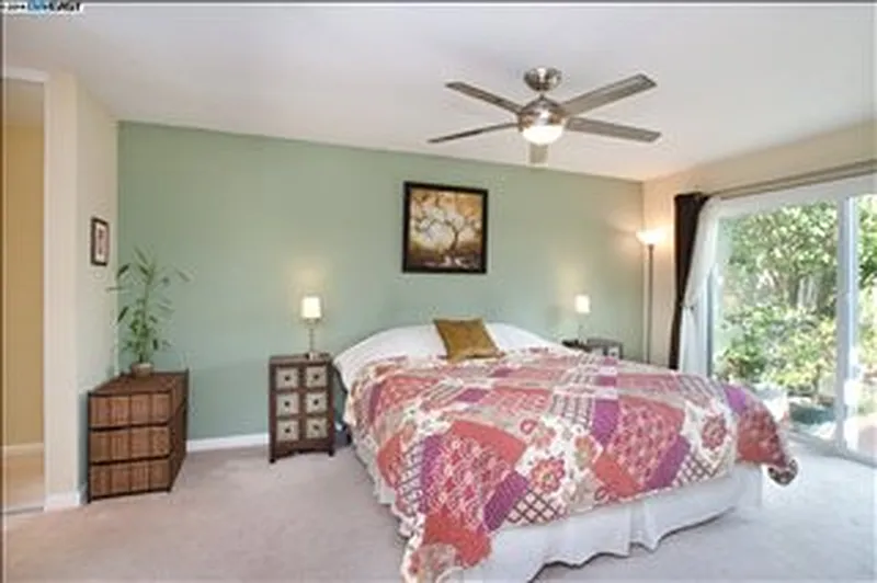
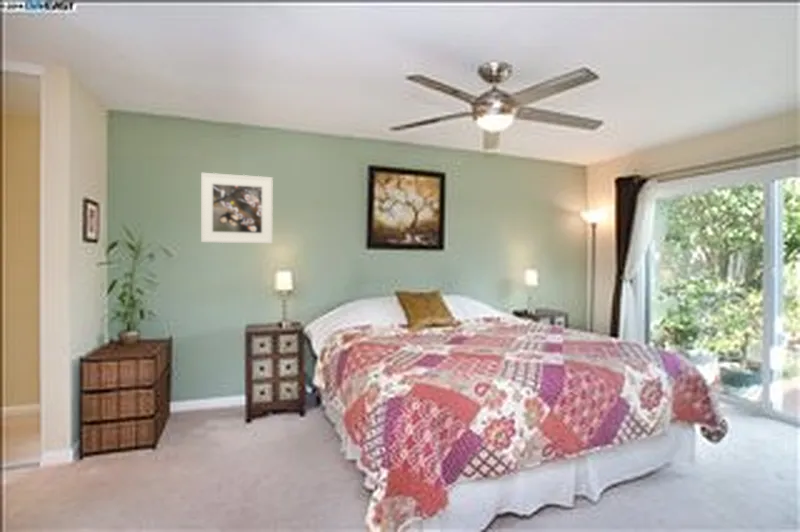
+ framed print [200,172,274,244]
